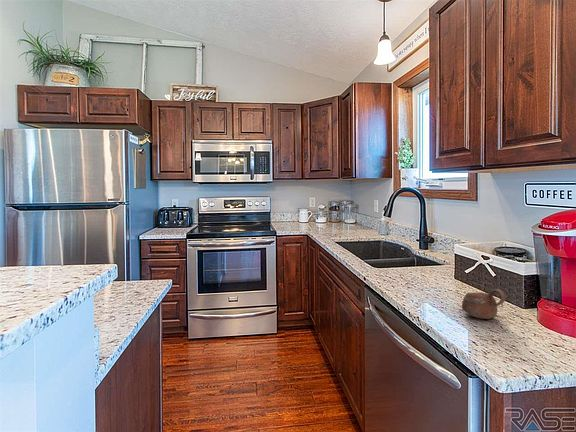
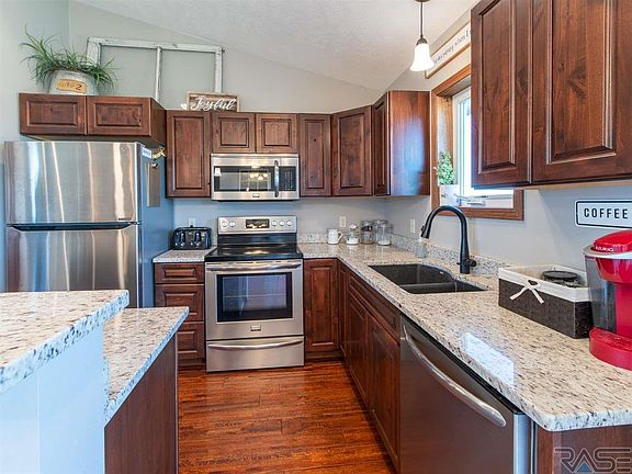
- cup [461,288,507,320]
